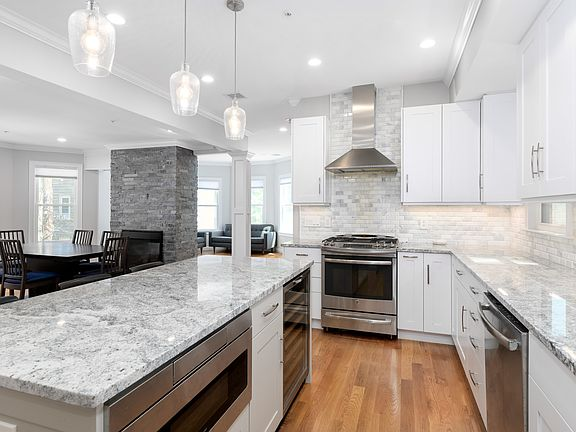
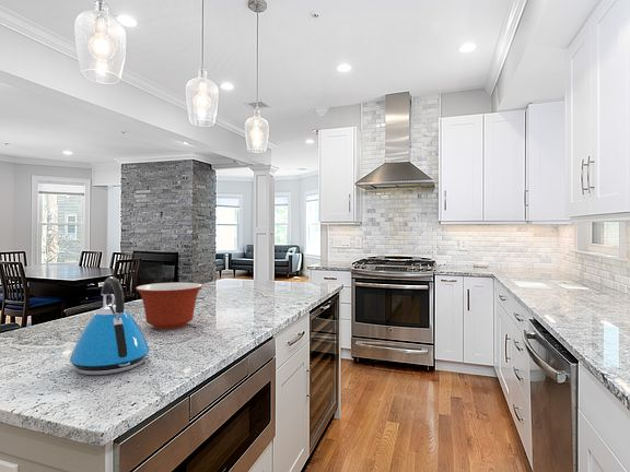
+ kettle [69,275,150,376]
+ mixing bowl [135,282,203,331]
